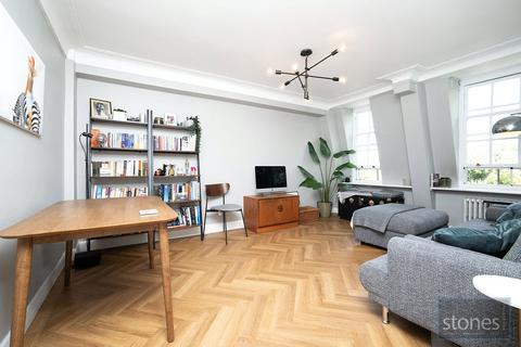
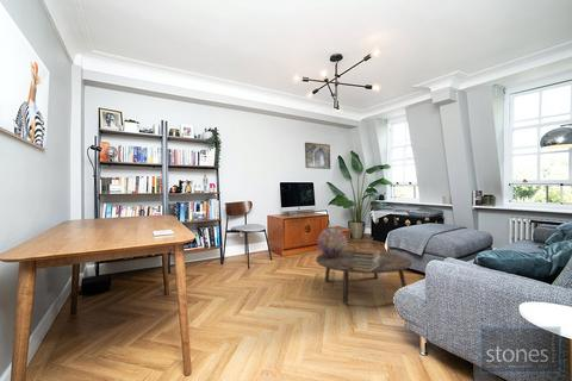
+ coffee table [315,249,412,306]
+ book stack [352,246,383,271]
+ decorative globe [317,226,348,257]
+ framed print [304,142,331,170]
